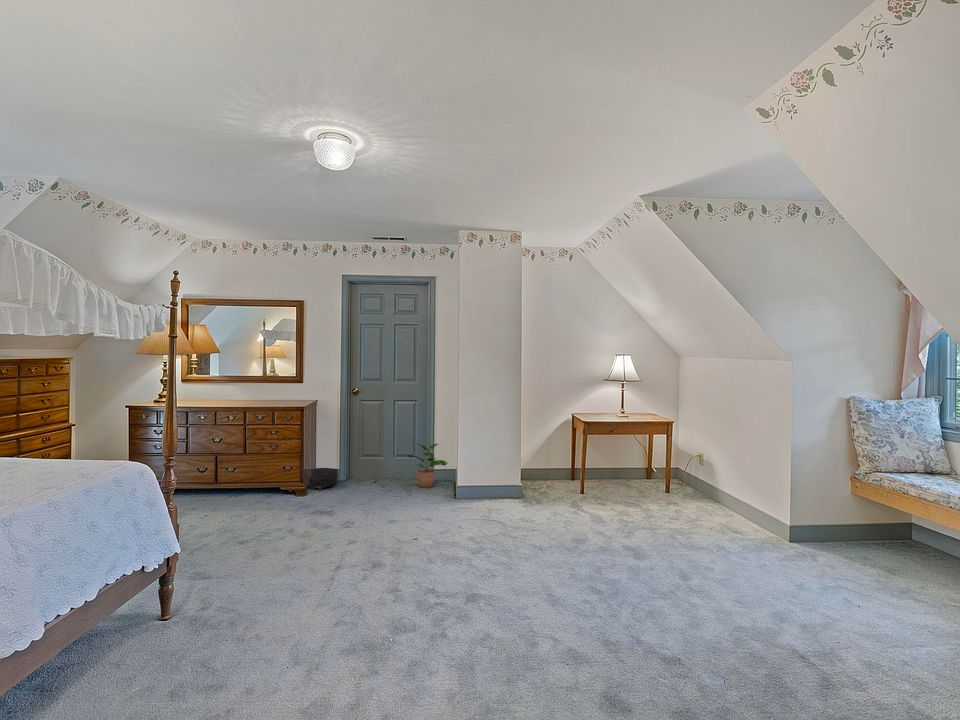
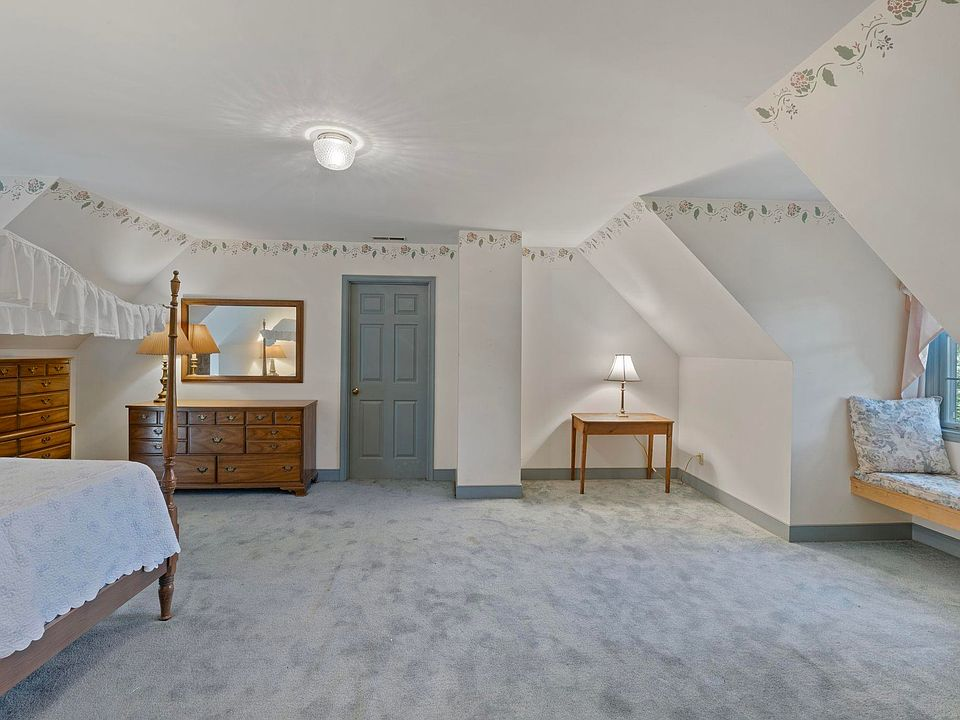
- potted plant [406,443,448,489]
- backpack [307,467,339,490]
